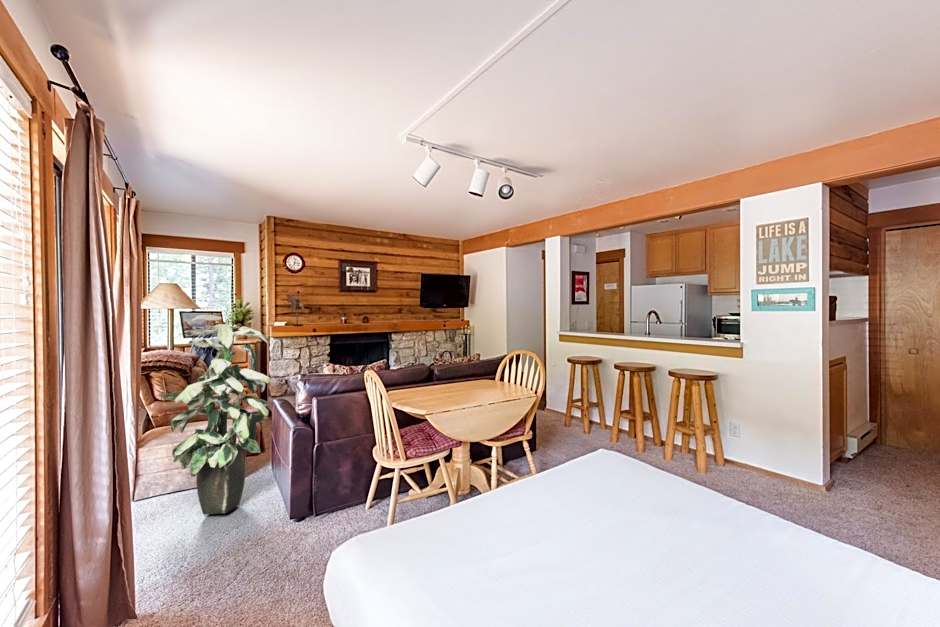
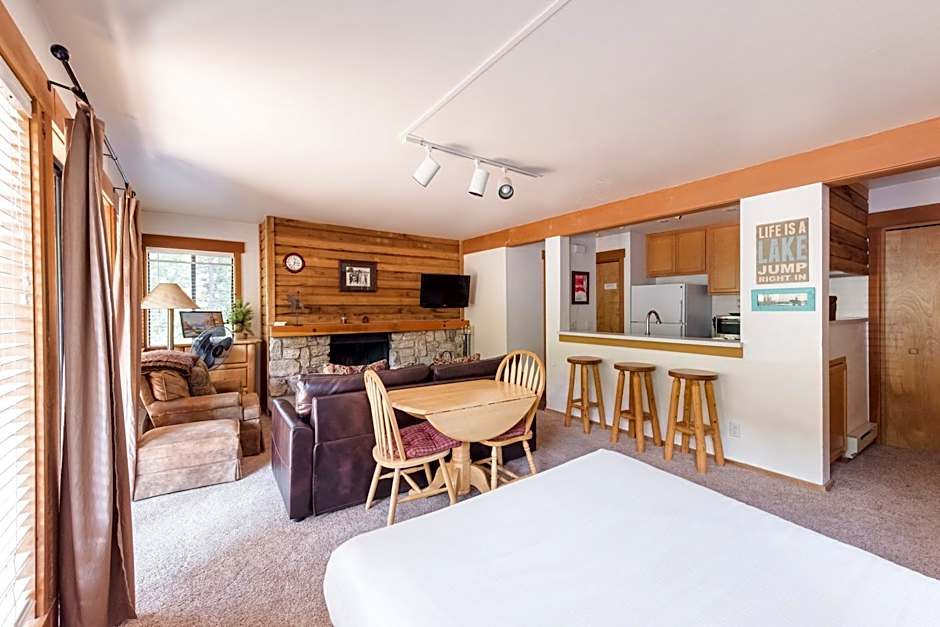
- indoor plant [157,314,271,515]
